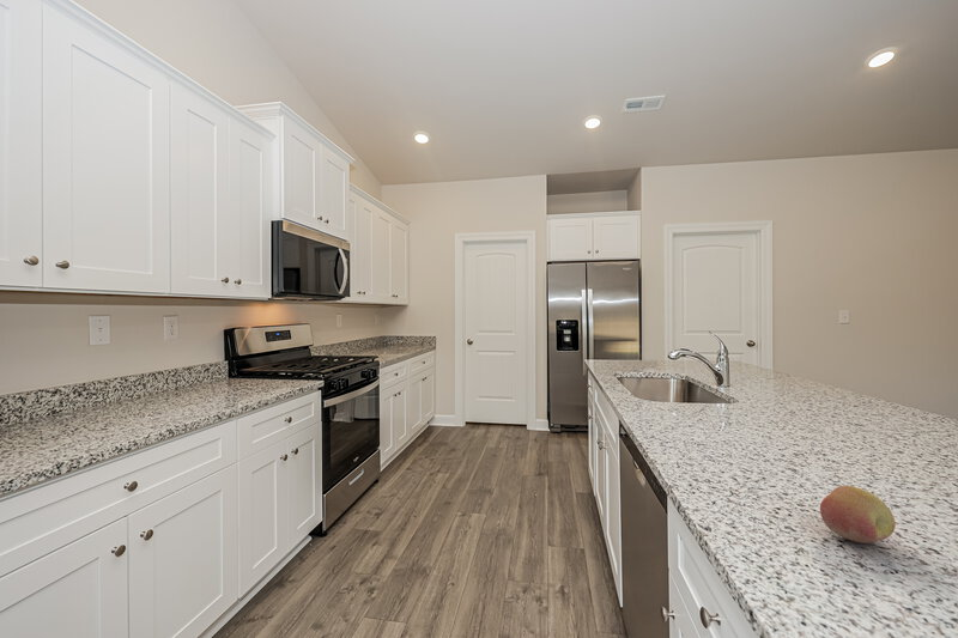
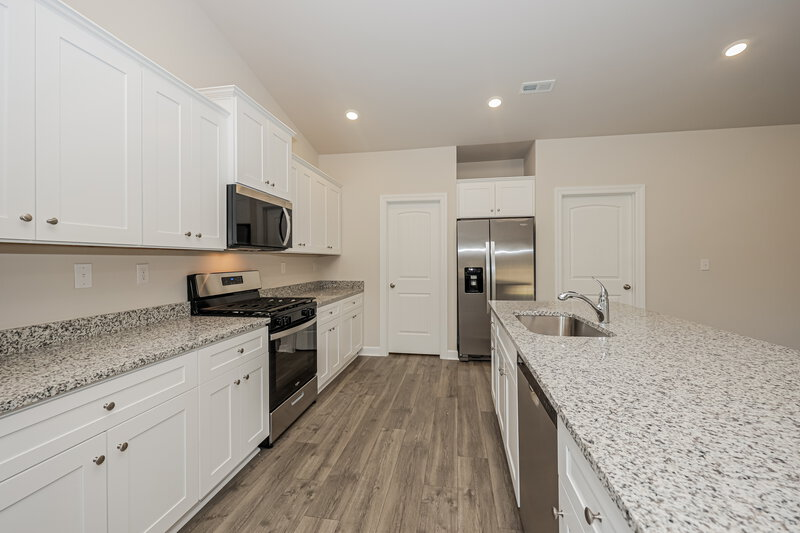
- fruit [819,485,897,545]
